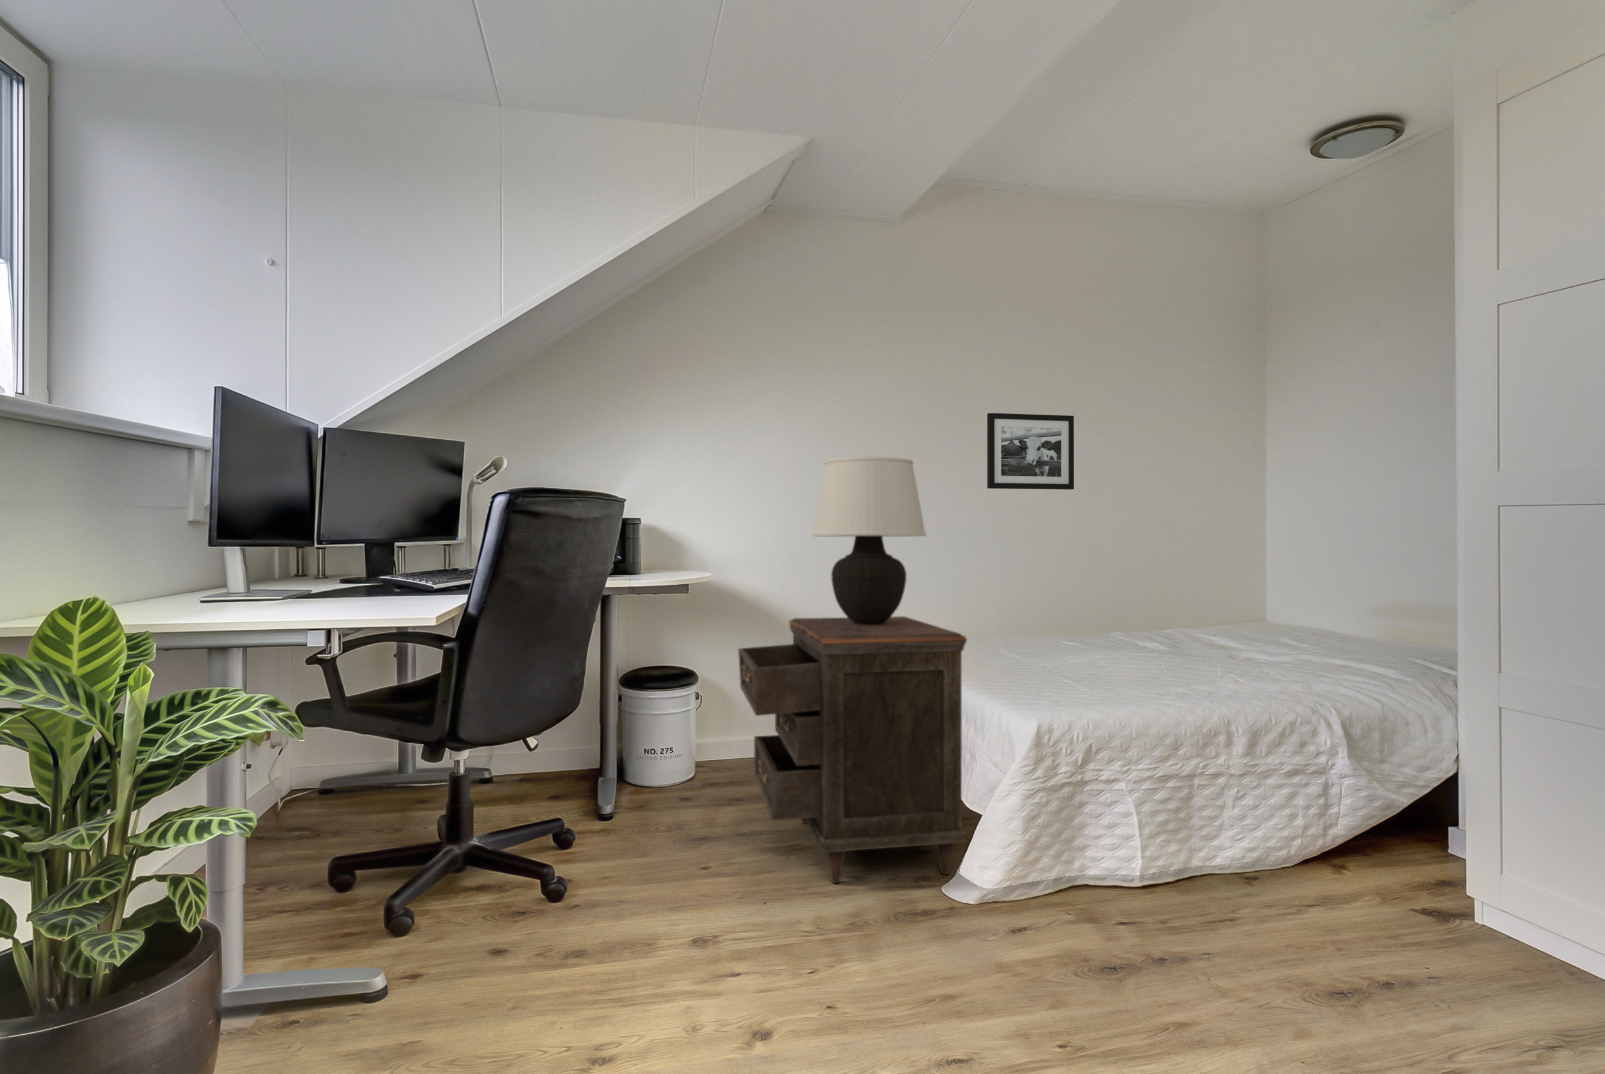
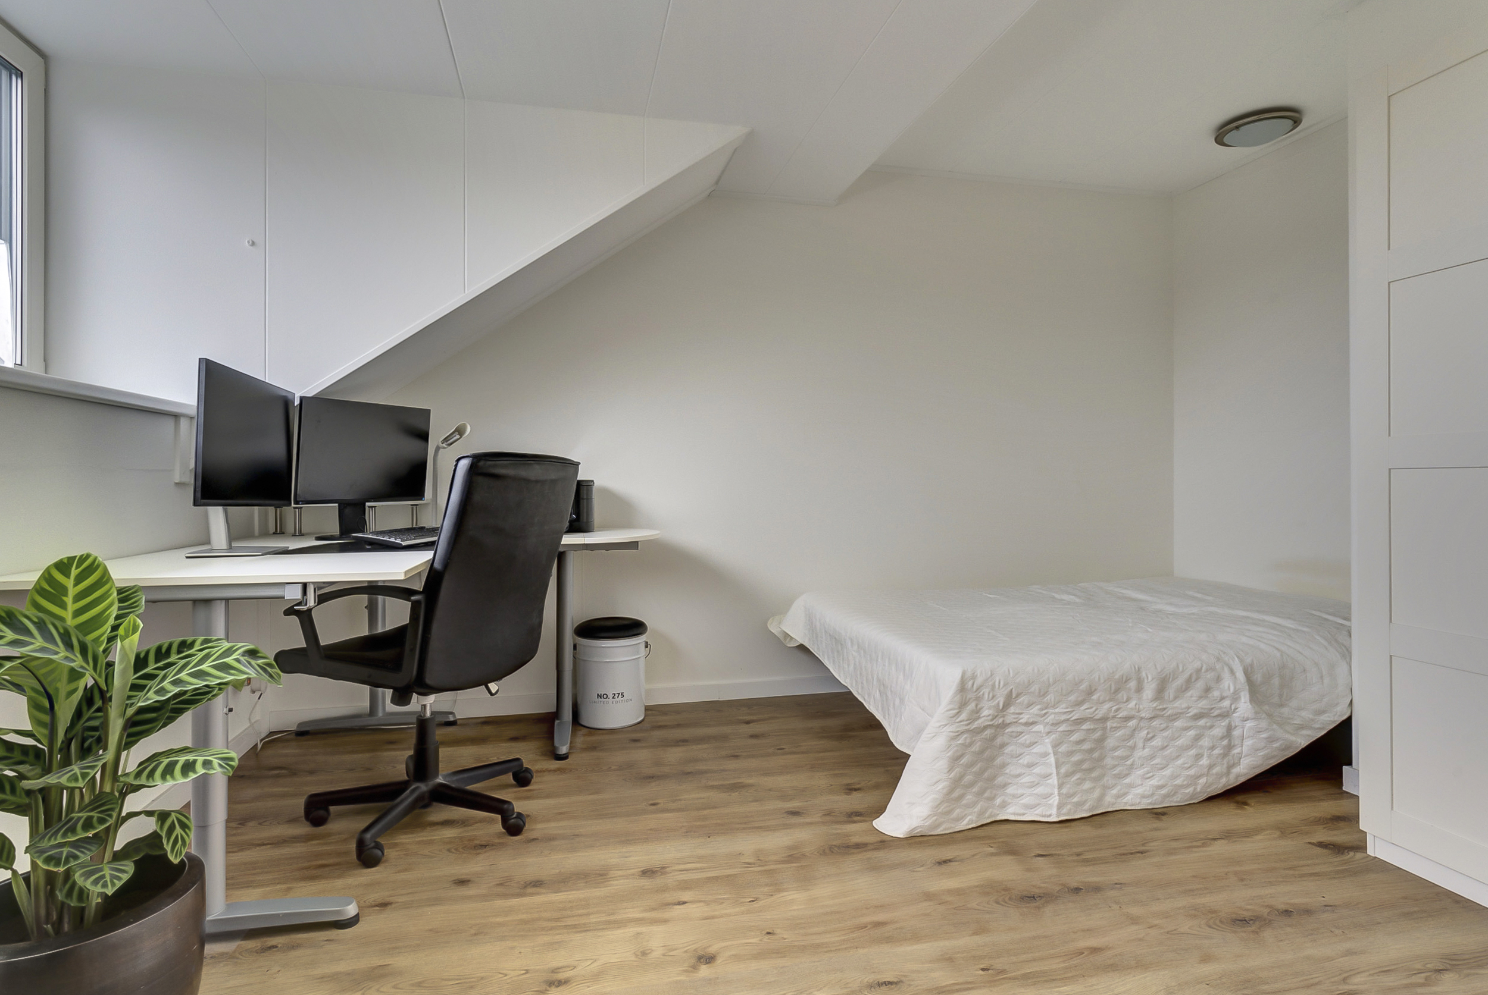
- table lamp [810,457,927,626]
- picture frame [986,412,1075,490]
- nightstand [737,616,969,883]
